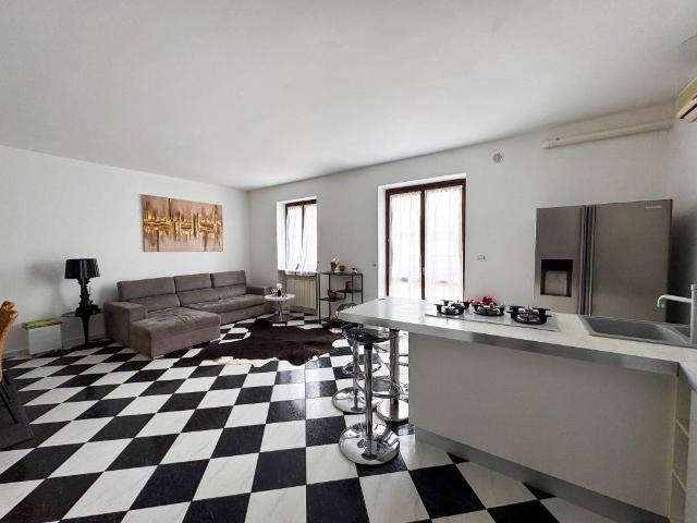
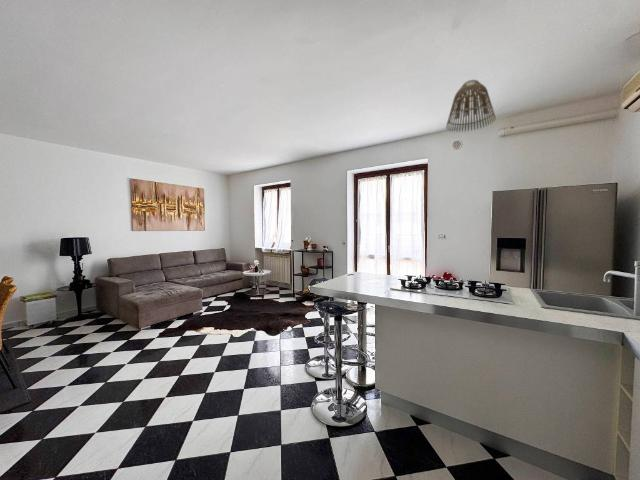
+ lamp shade [445,79,497,133]
